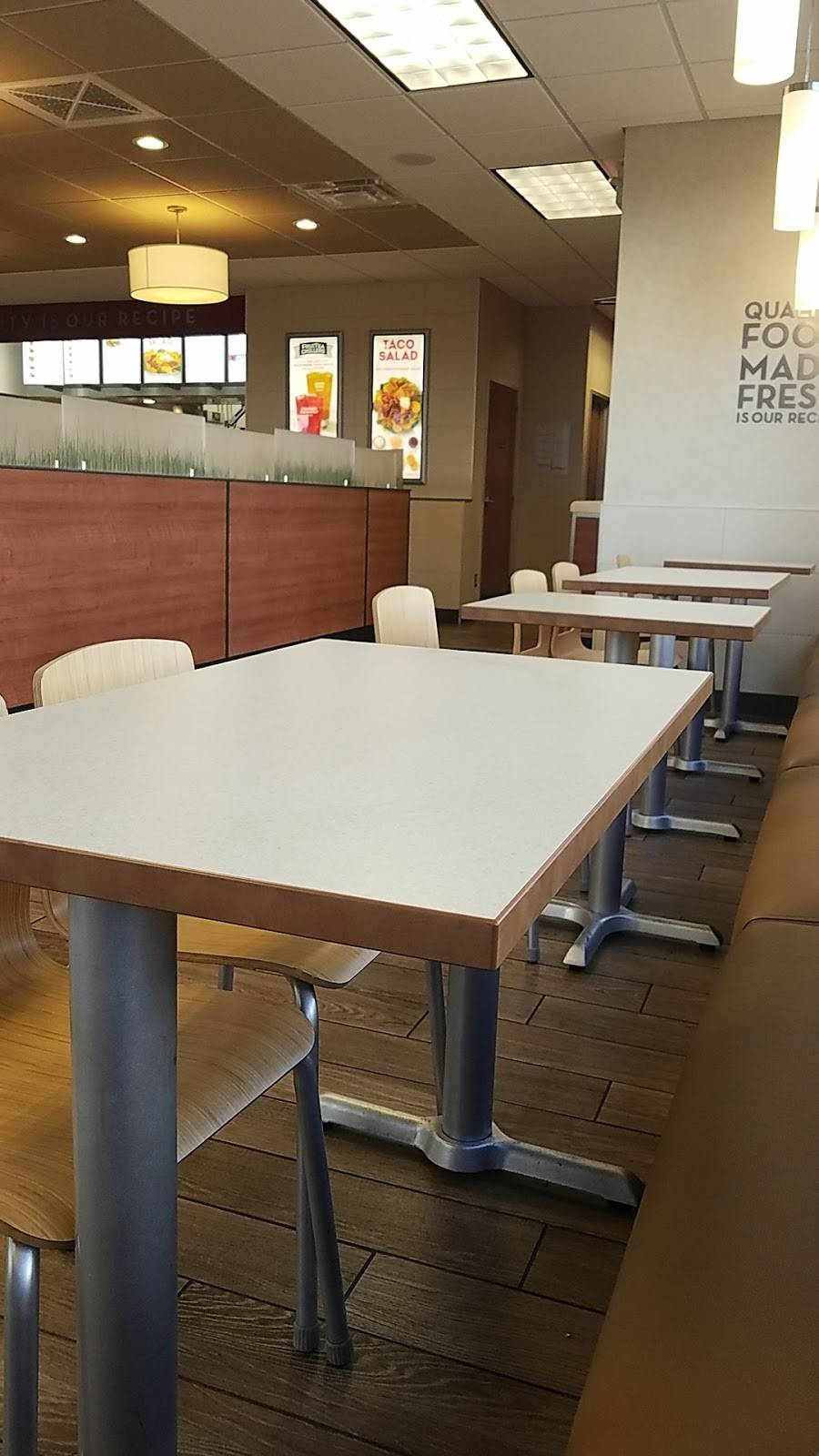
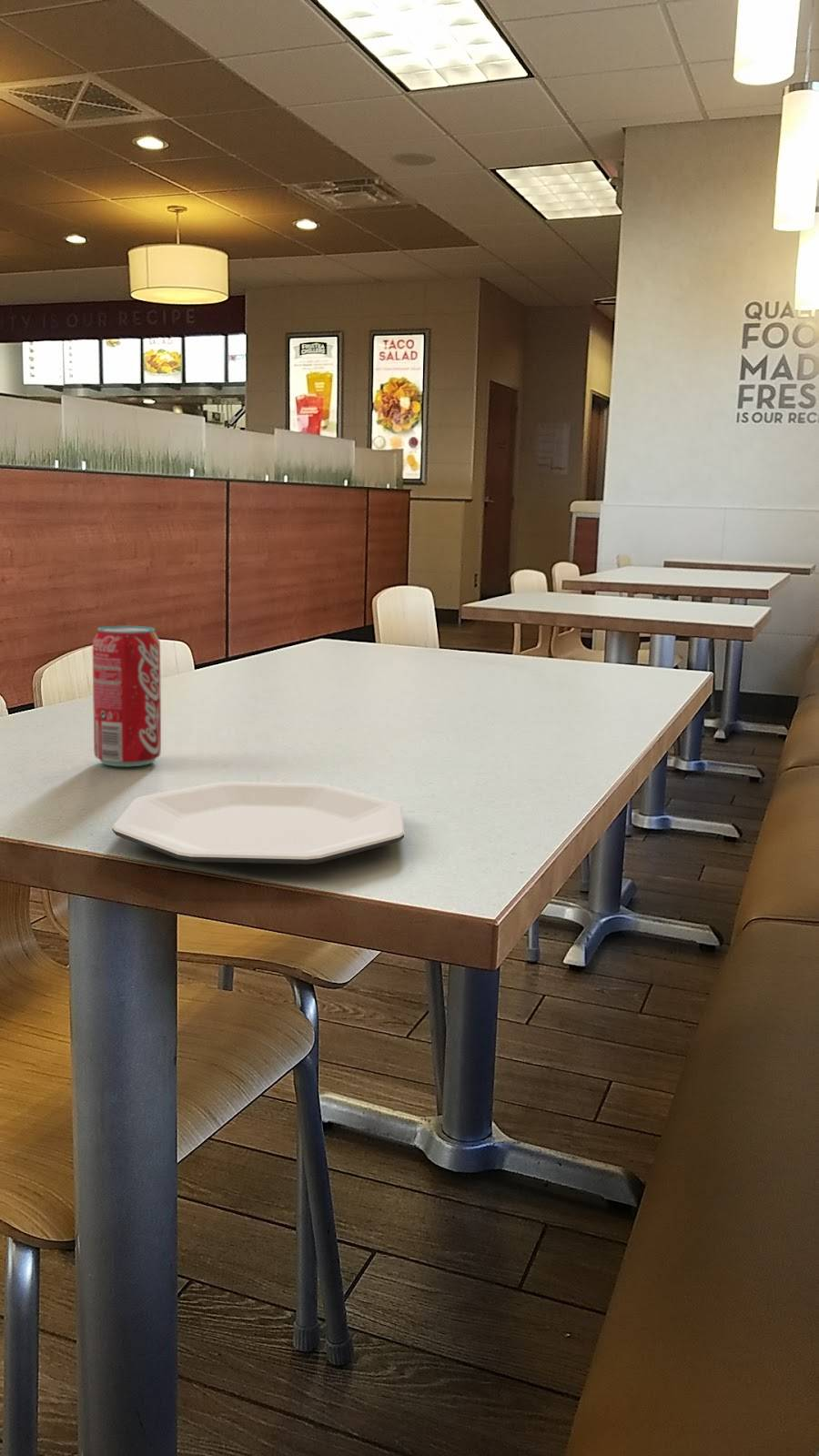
+ beverage can [92,625,162,767]
+ plate [111,781,405,864]
